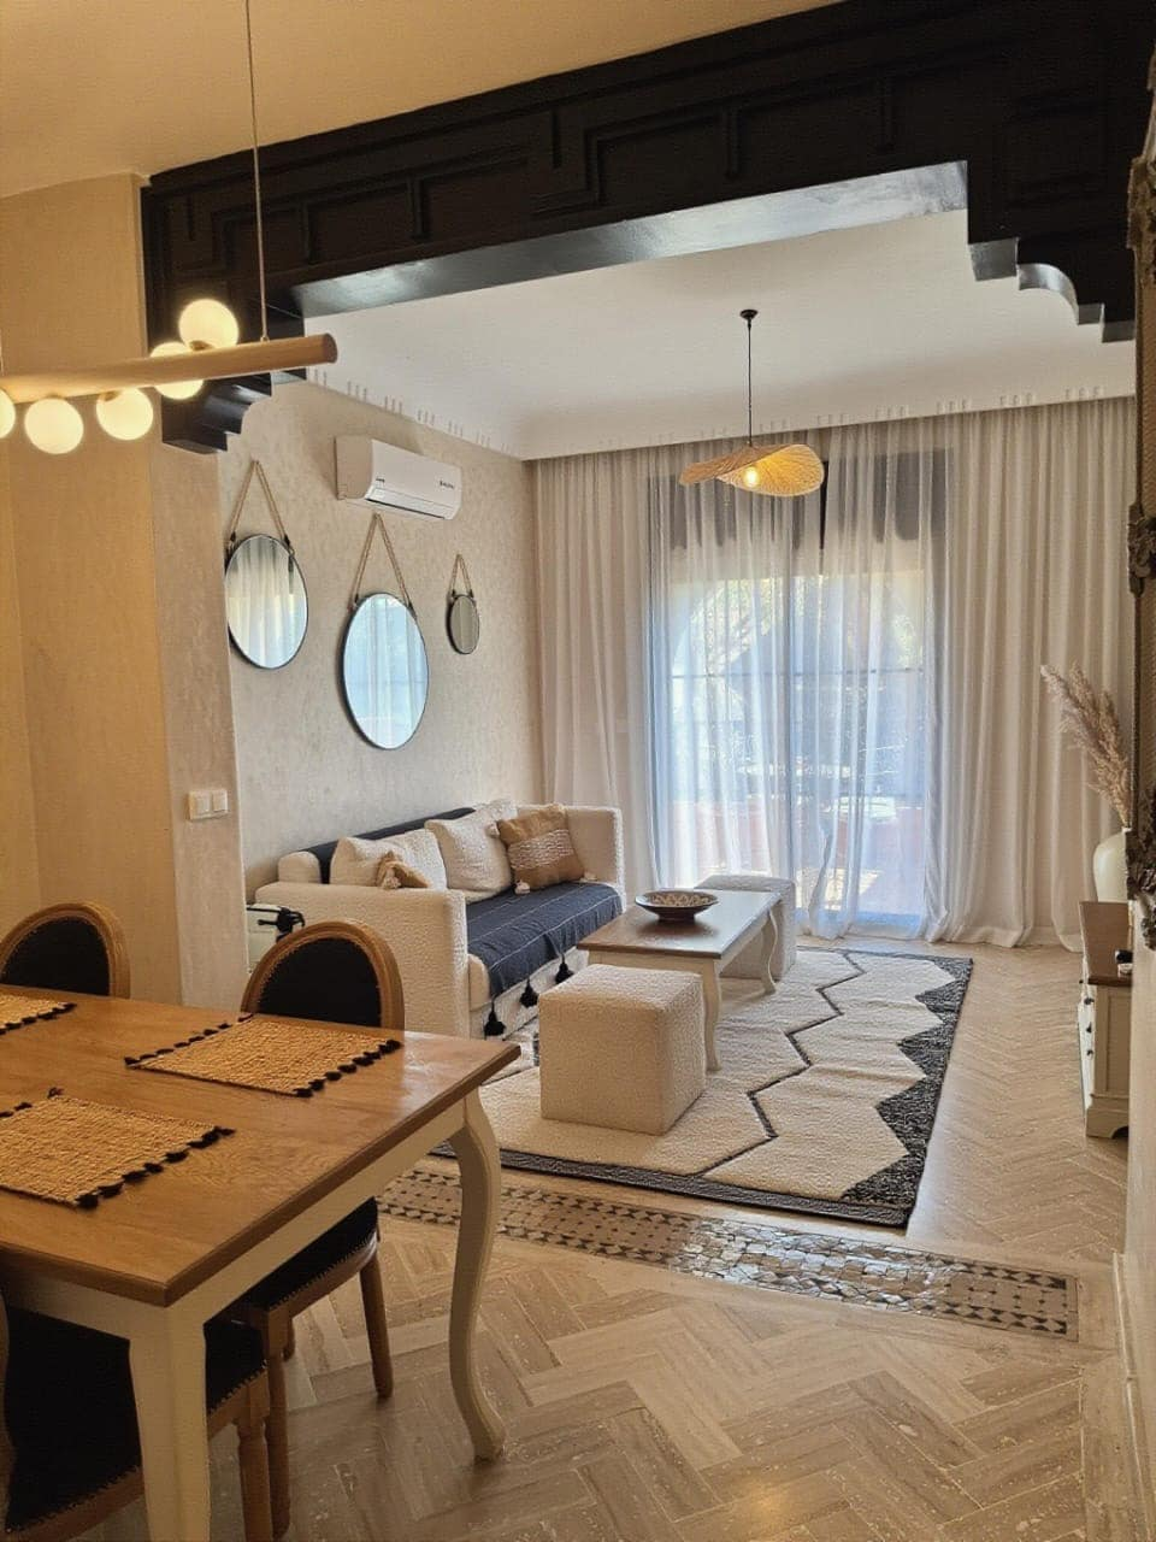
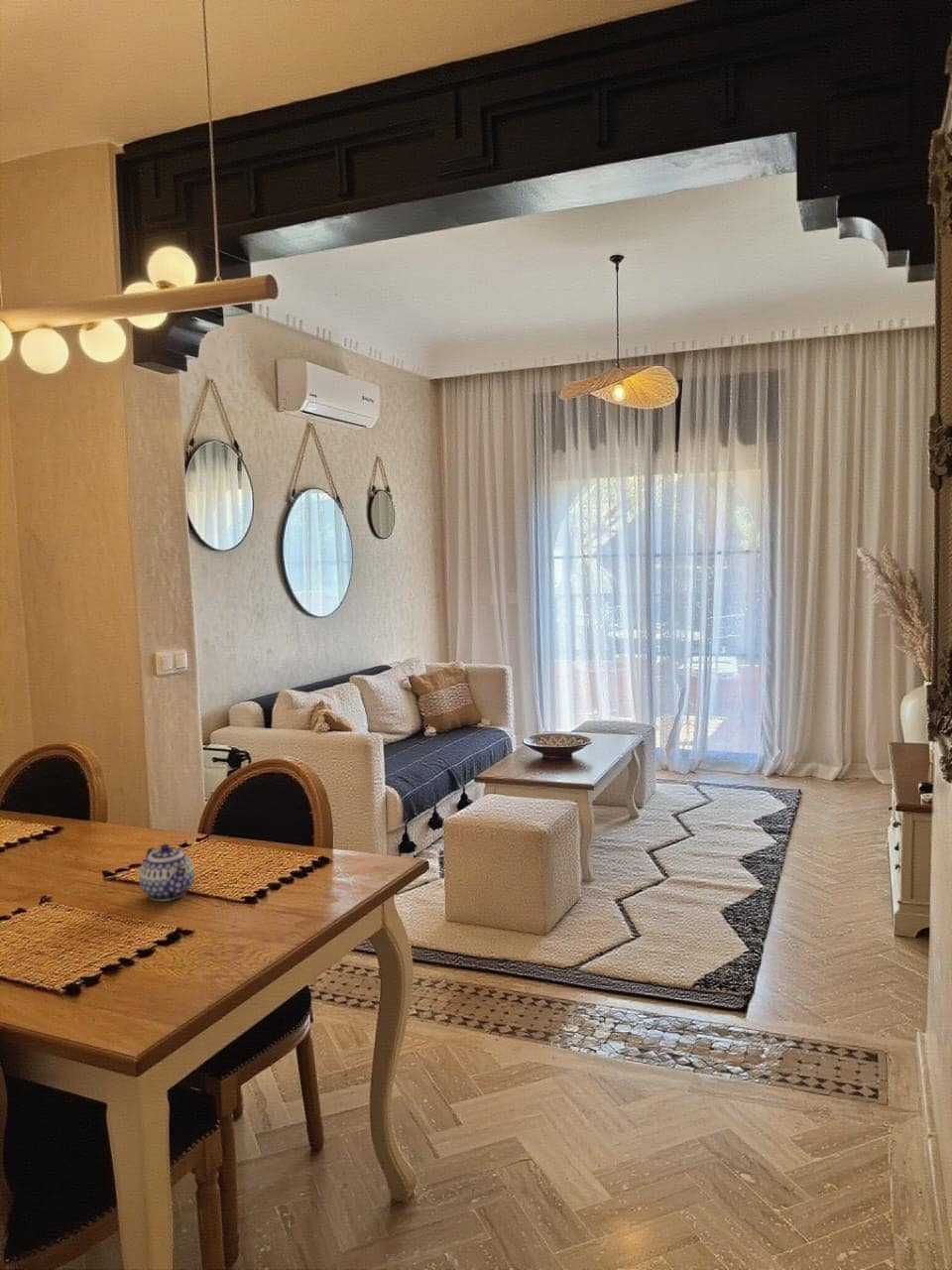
+ teapot [138,843,195,902]
